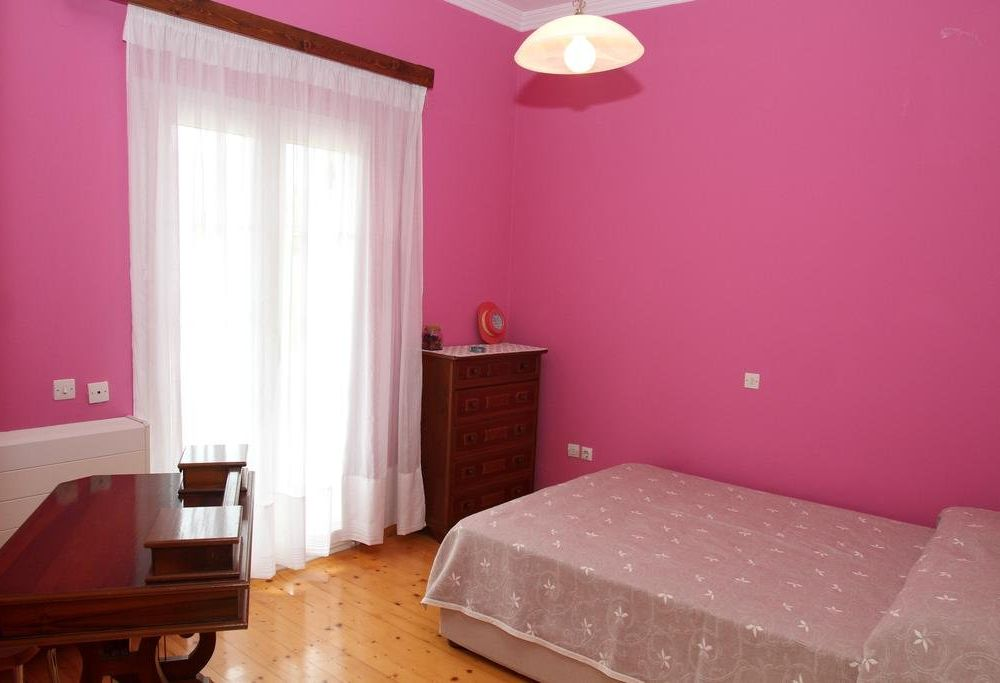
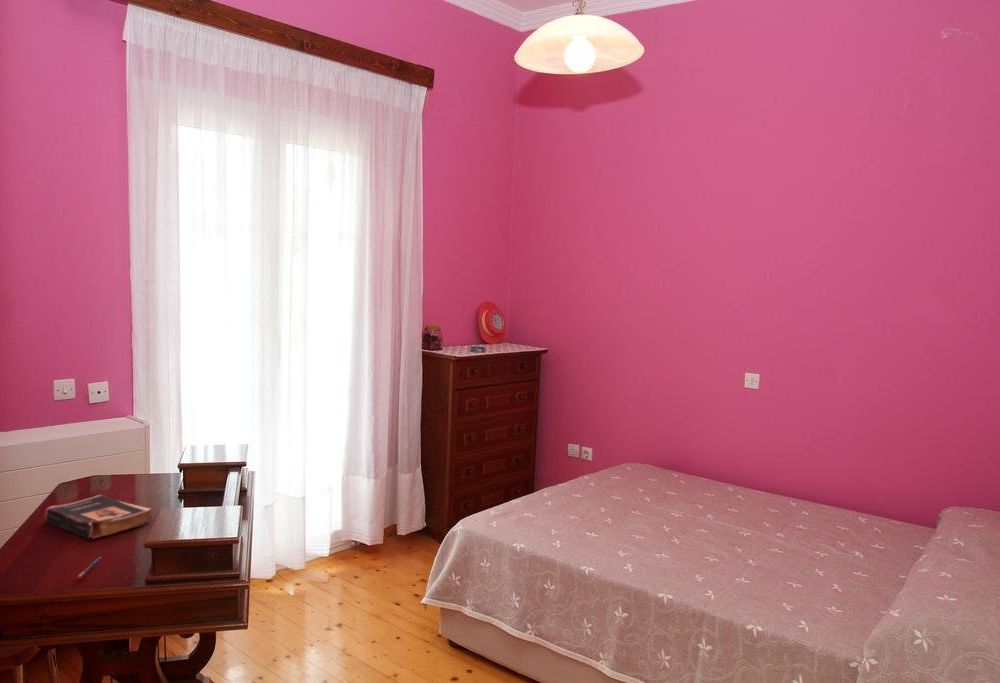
+ pen [74,556,102,580]
+ book [43,494,153,540]
